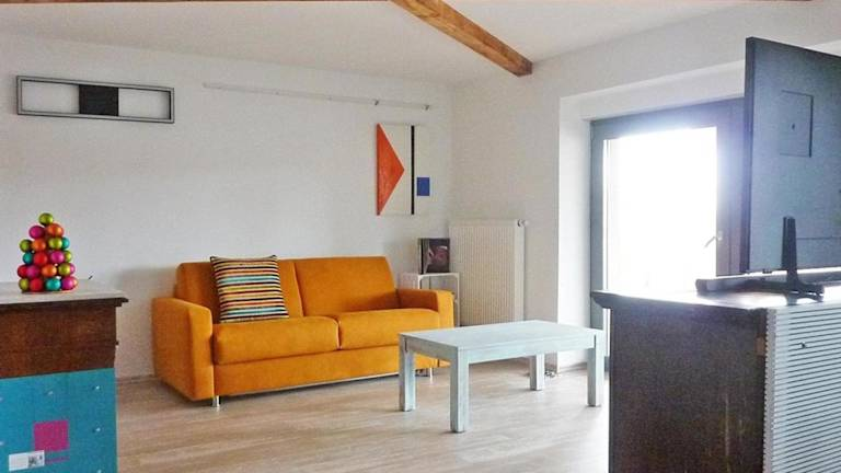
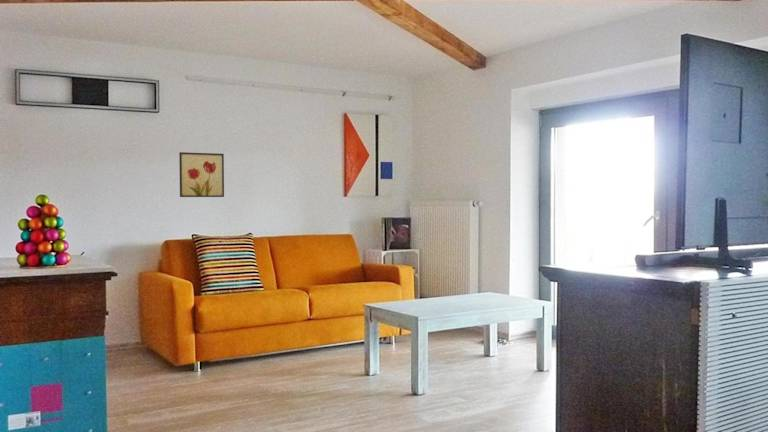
+ wall art [178,151,225,198]
